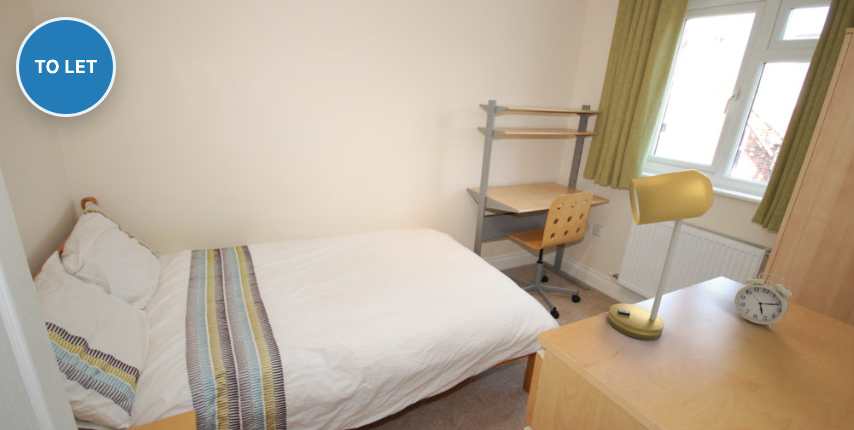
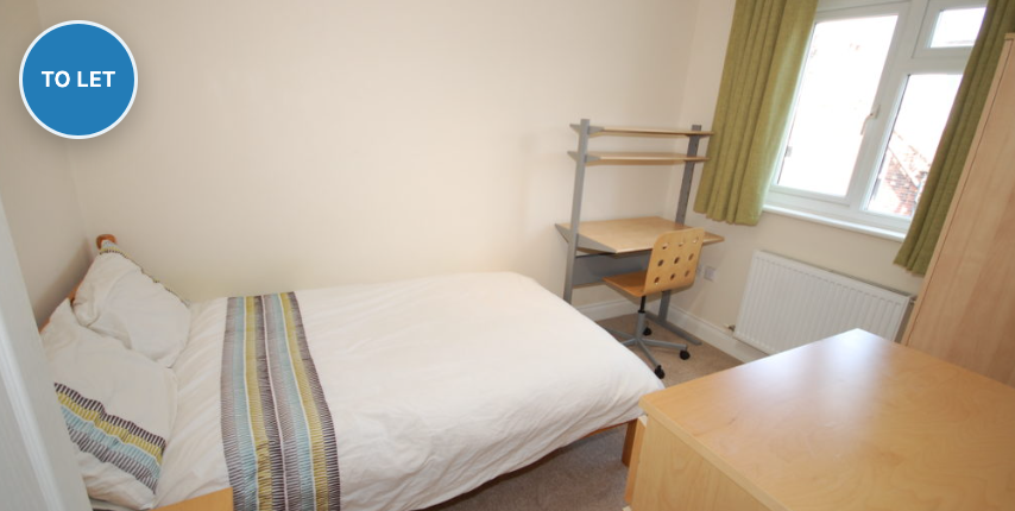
- desk lamp [607,168,715,341]
- alarm clock [734,272,793,330]
